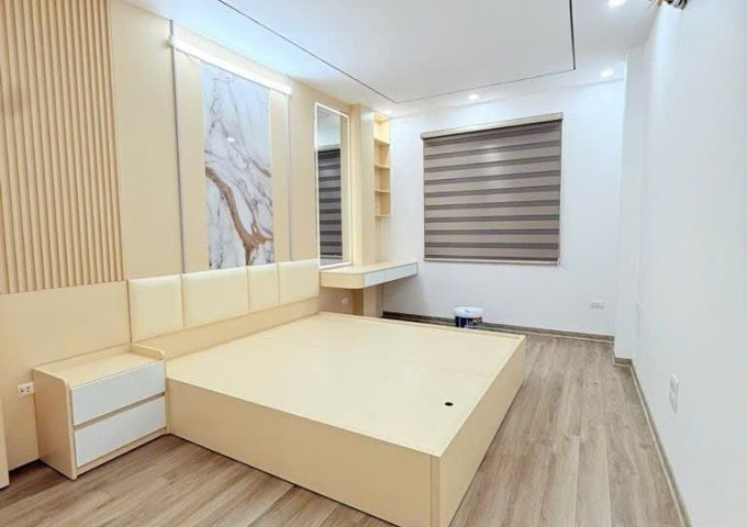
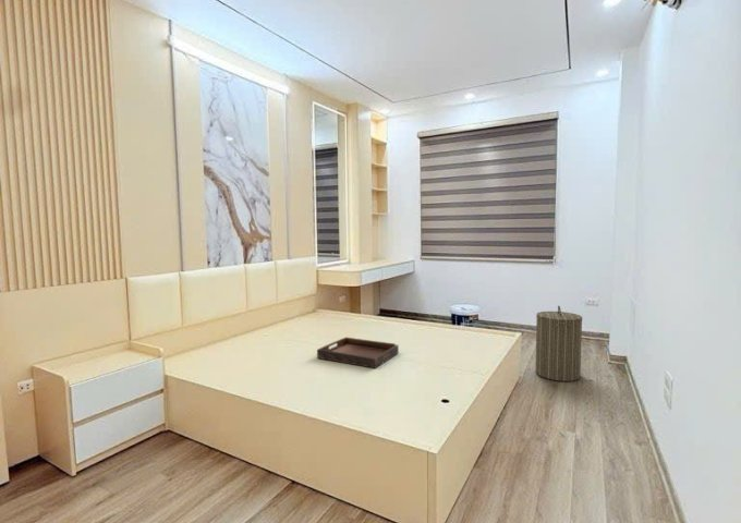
+ laundry hamper [534,304,583,382]
+ serving tray [316,336,400,369]
